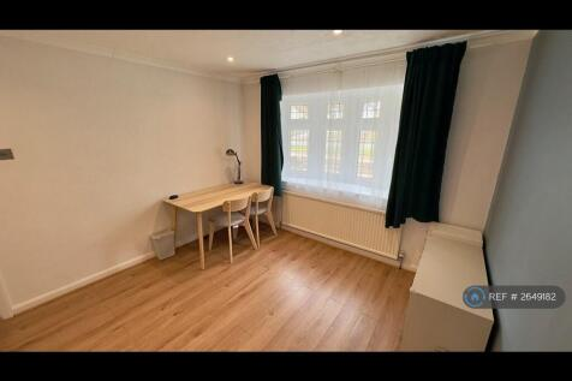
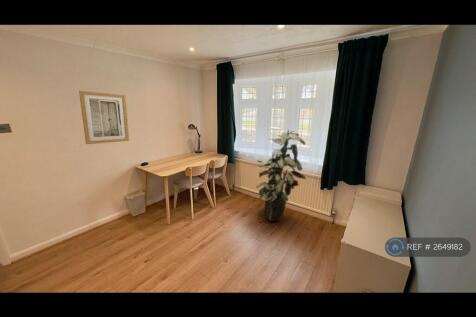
+ indoor plant [255,126,307,222]
+ wall art [78,90,130,145]
